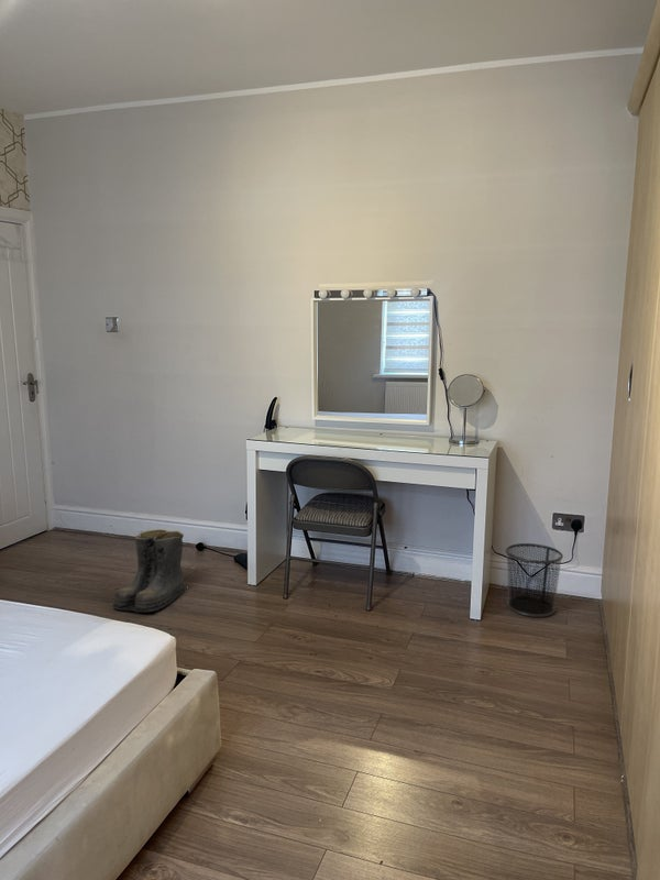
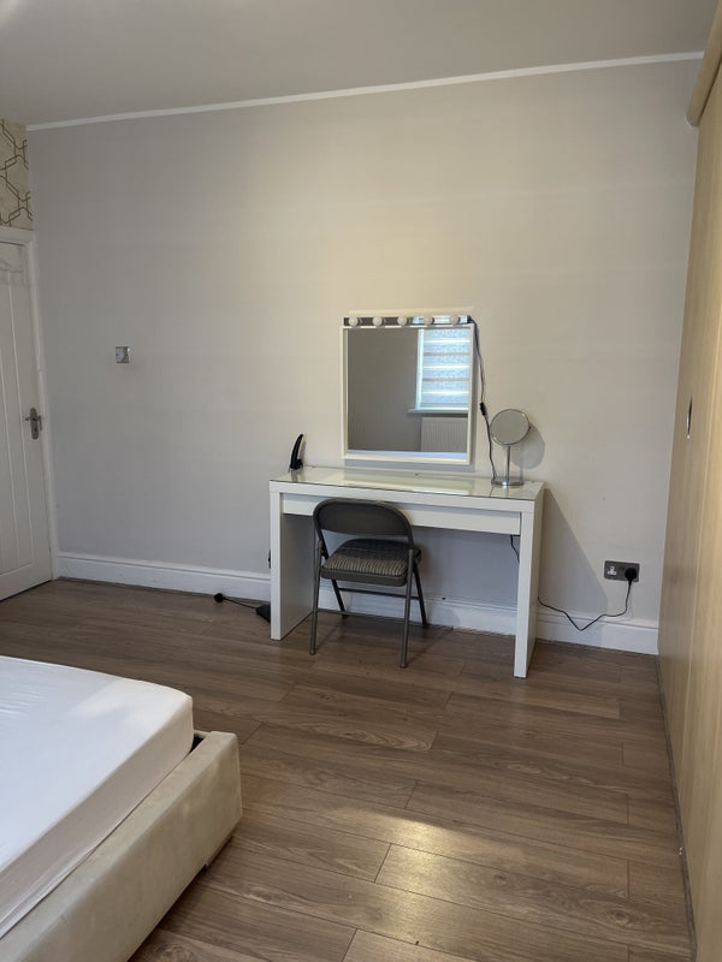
- waste bin [505,542,564,618]
- boots [111,528,186,613]
